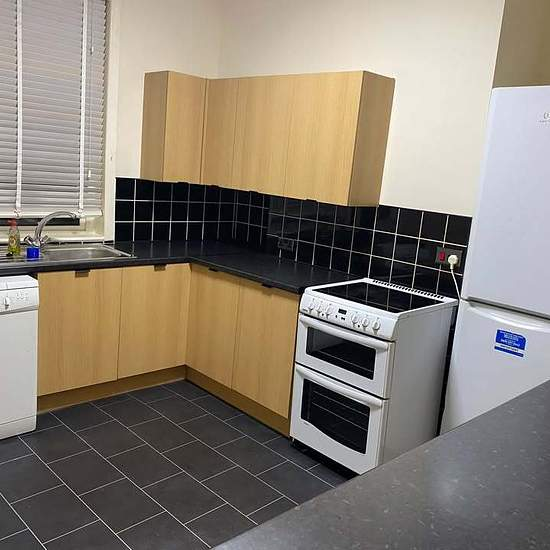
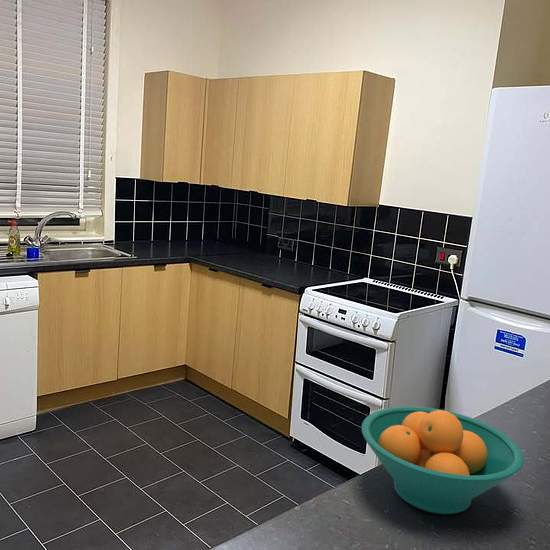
+ fruit bowl [360,405,525,515]
